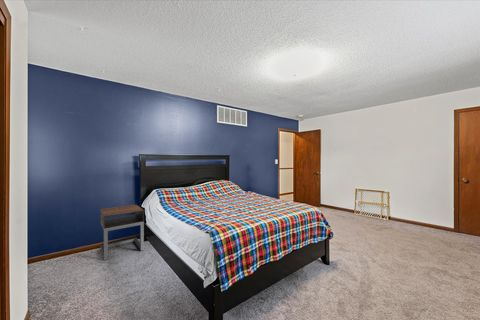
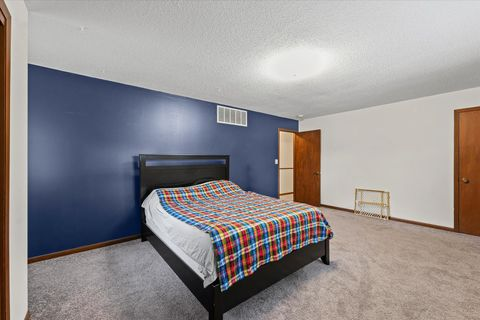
- nightstand [100,204,145,262]
